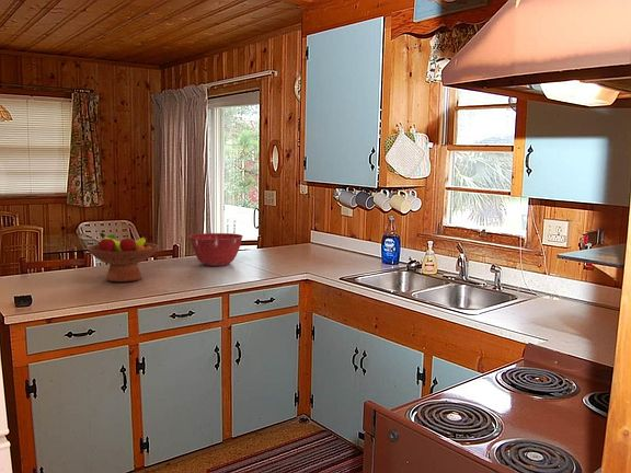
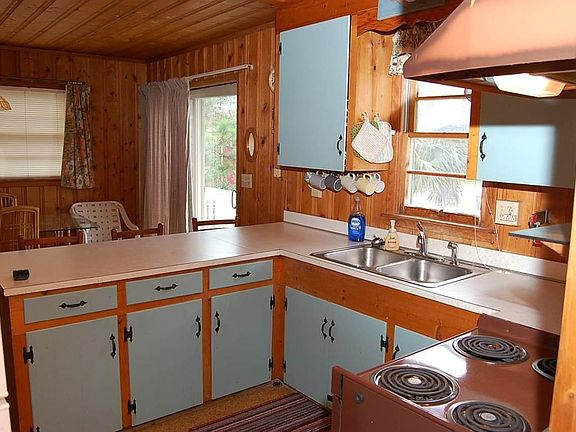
- mixing bowl [188,232,244,267]
- fruit bowl [85,232,160,282]
